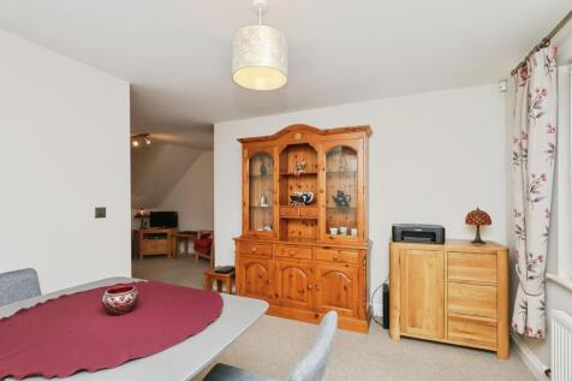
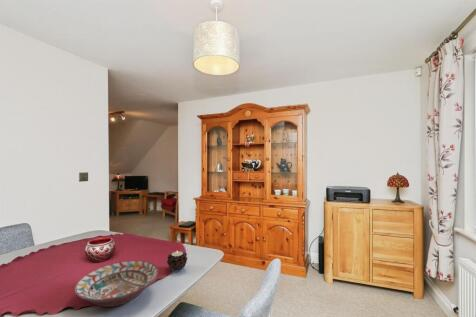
+ candle [166,250,188,273]
+ decorative bowl [74,260,159,308]
